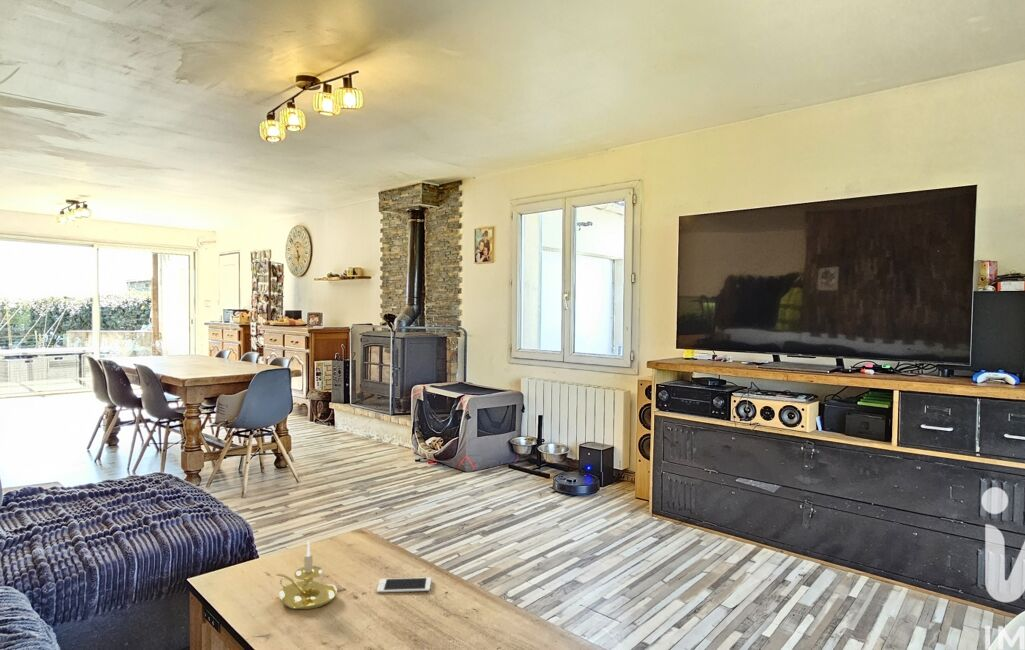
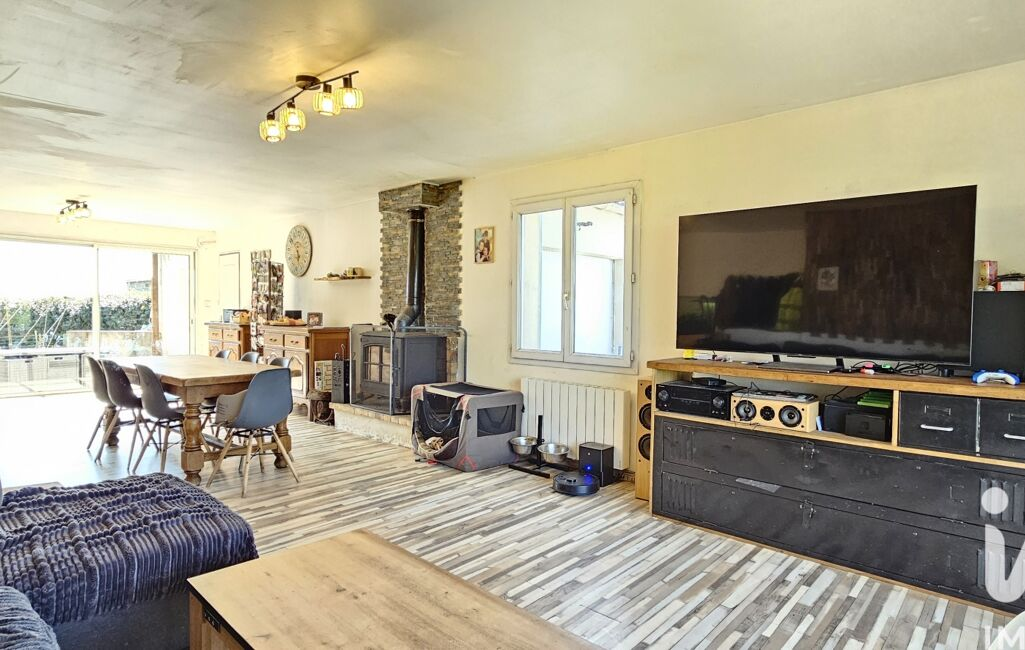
- cell phone [376,576,432,594]
- candle holder [275,539,338,610]
